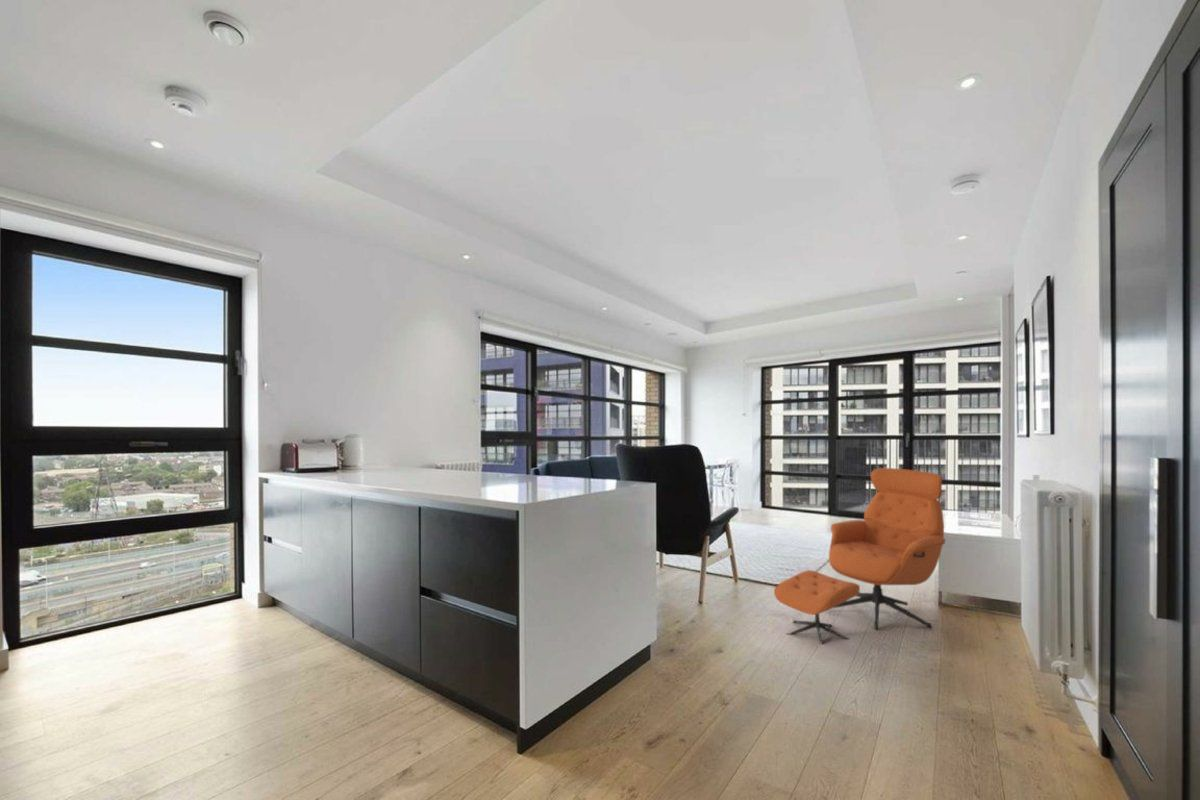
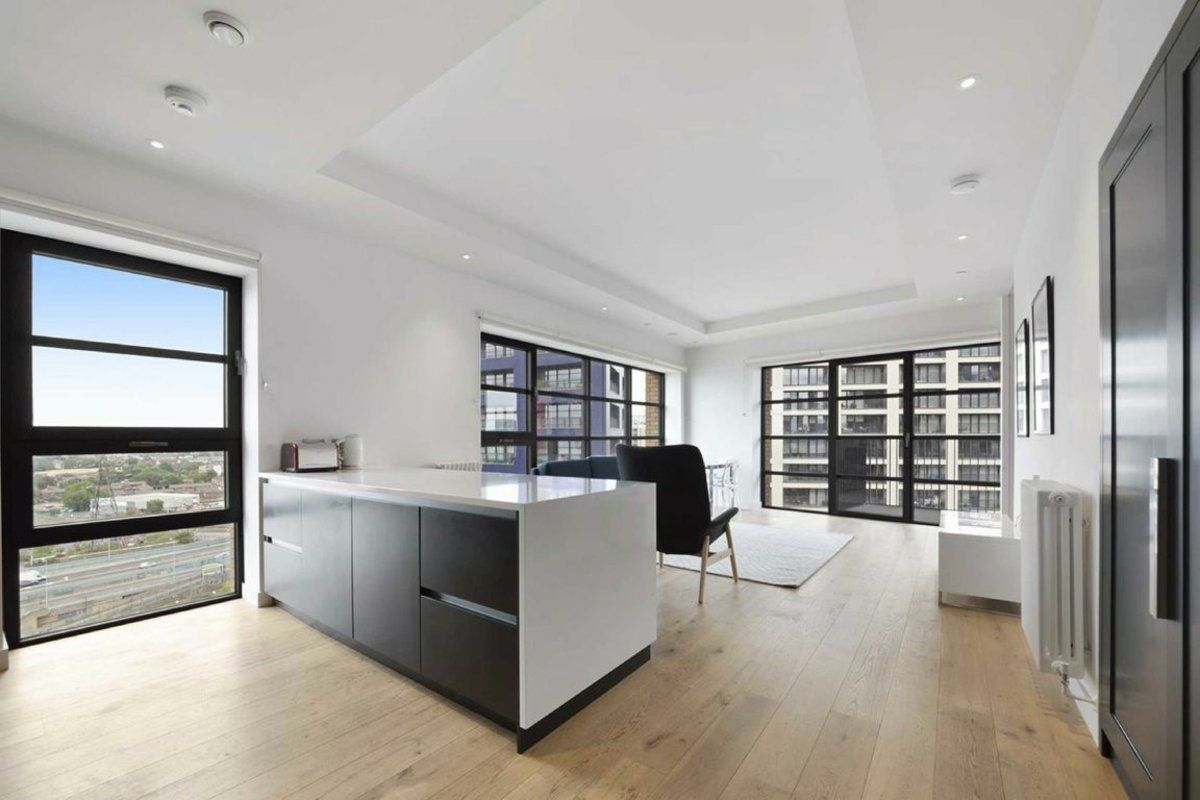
- lounge chair [773,467,947,646]
